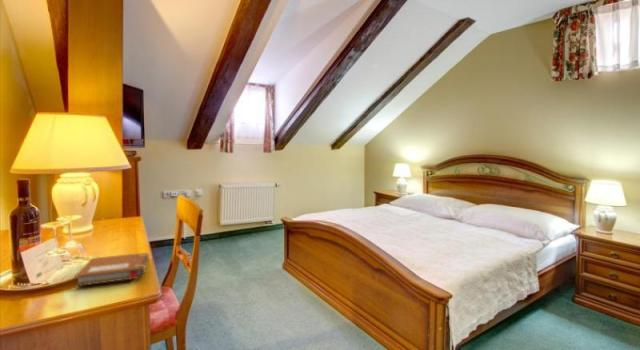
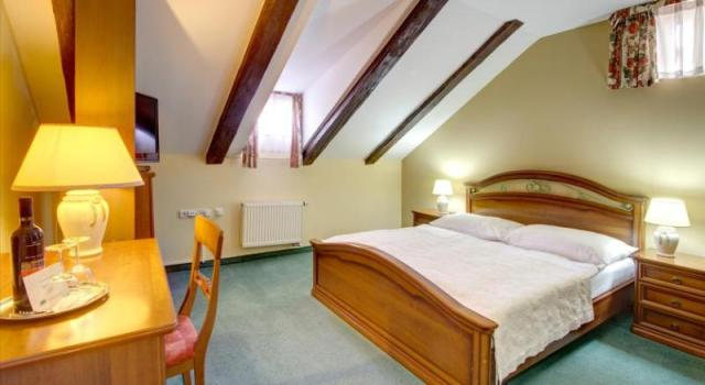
- notebook [73,252,151,287]
